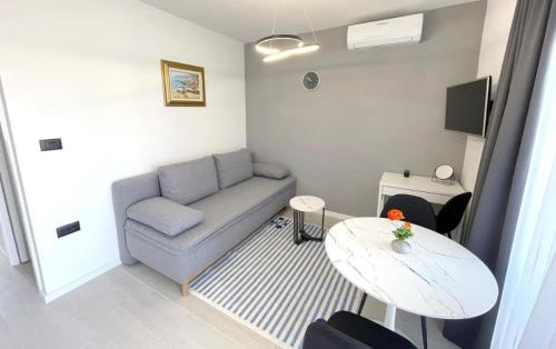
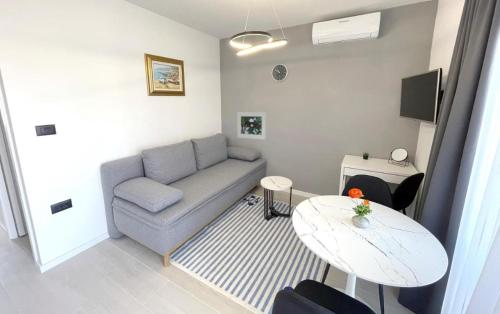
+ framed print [236,111,267,141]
